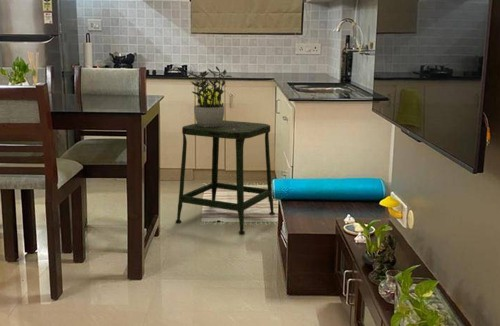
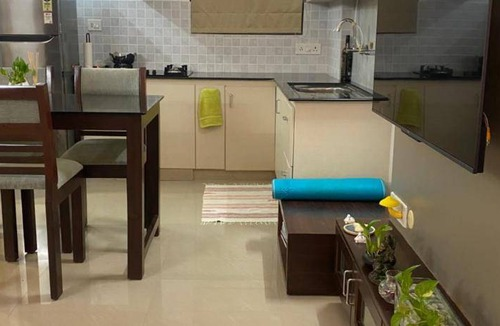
- potted plant [187,65,233,127]
- stool [175,119,276,234]
